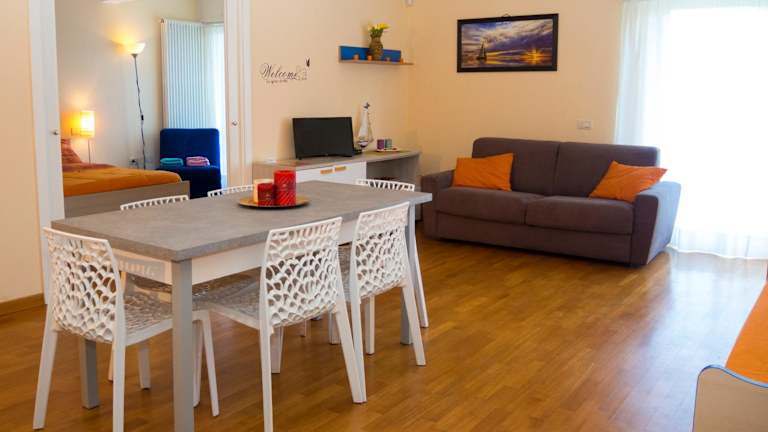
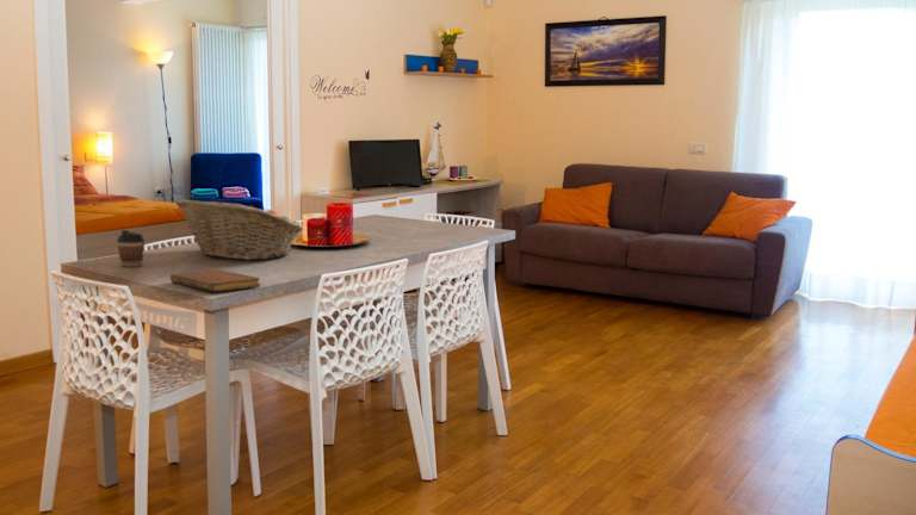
+ notebook [169,268,261,293]
+ fruit basket [174,198,304,261]
+ coffee cup [116,229,146,268]
